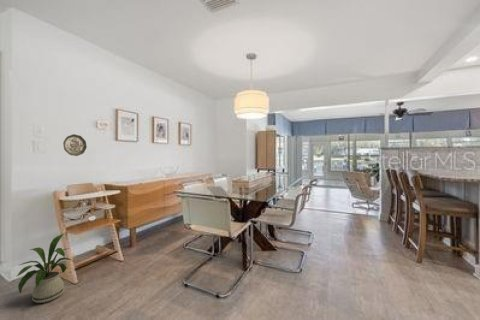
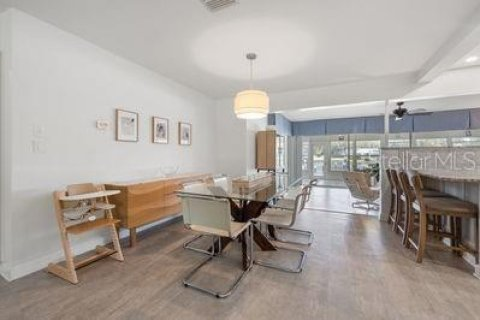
- house plant [15,233,74,304]
- decorative plate [62,133,88,157]
